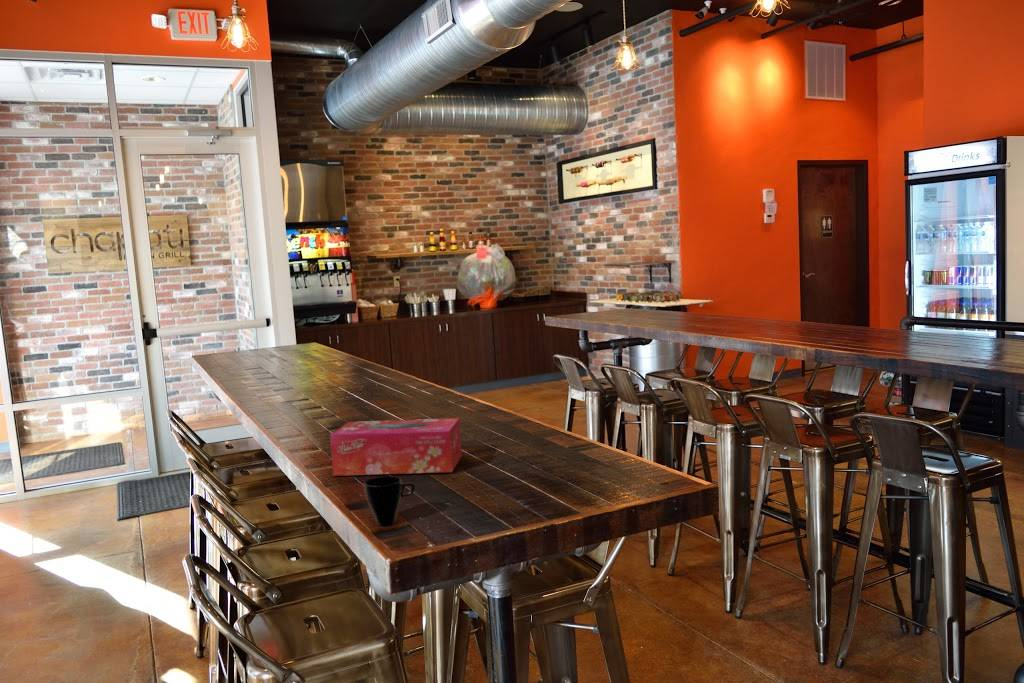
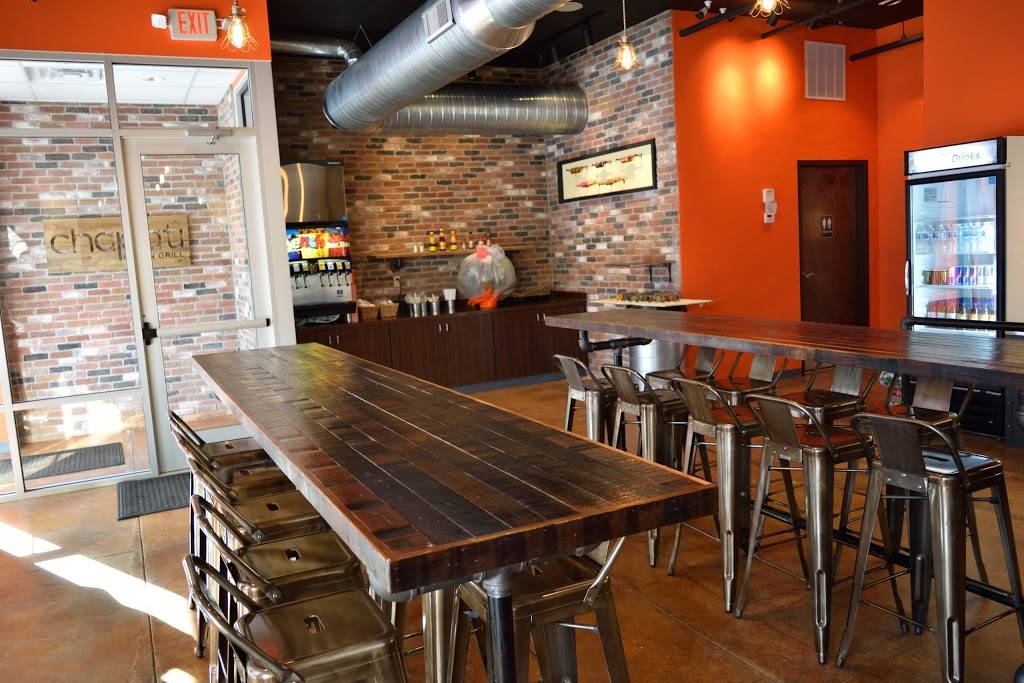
- cup [363,475,416,527]
- tissue box [329,417,463,477]
